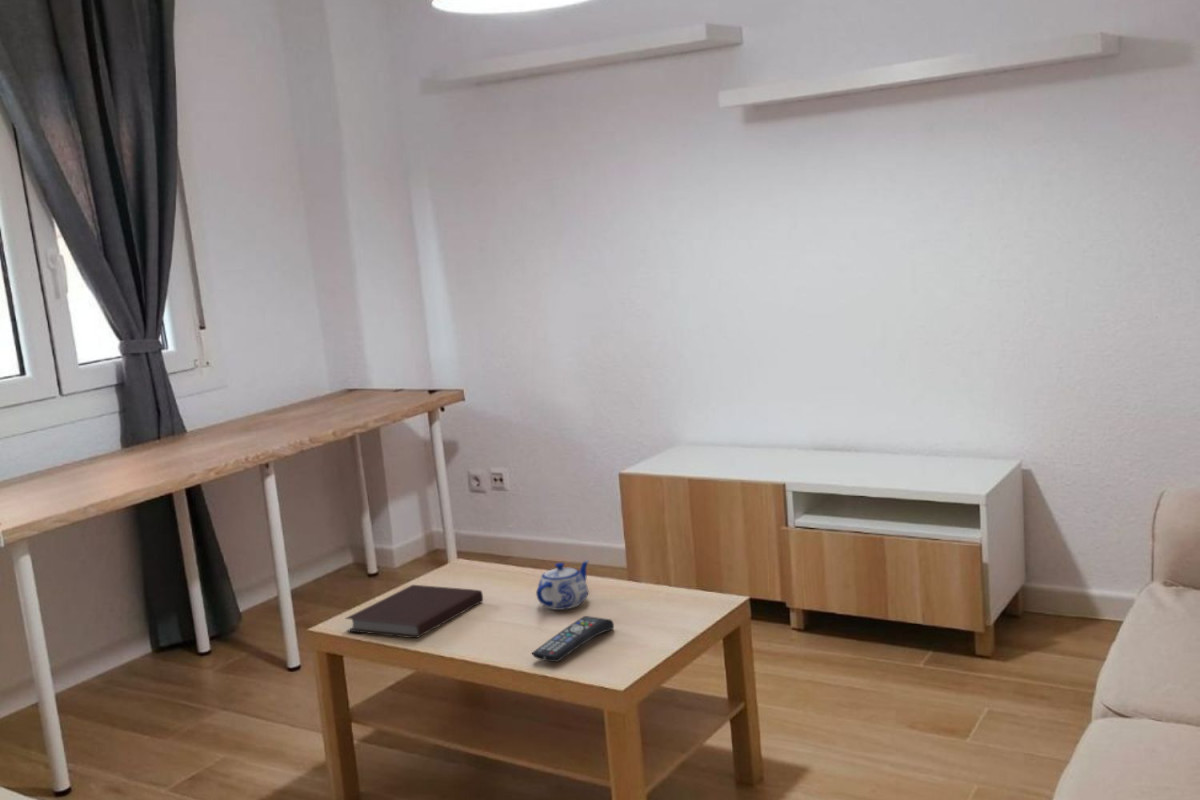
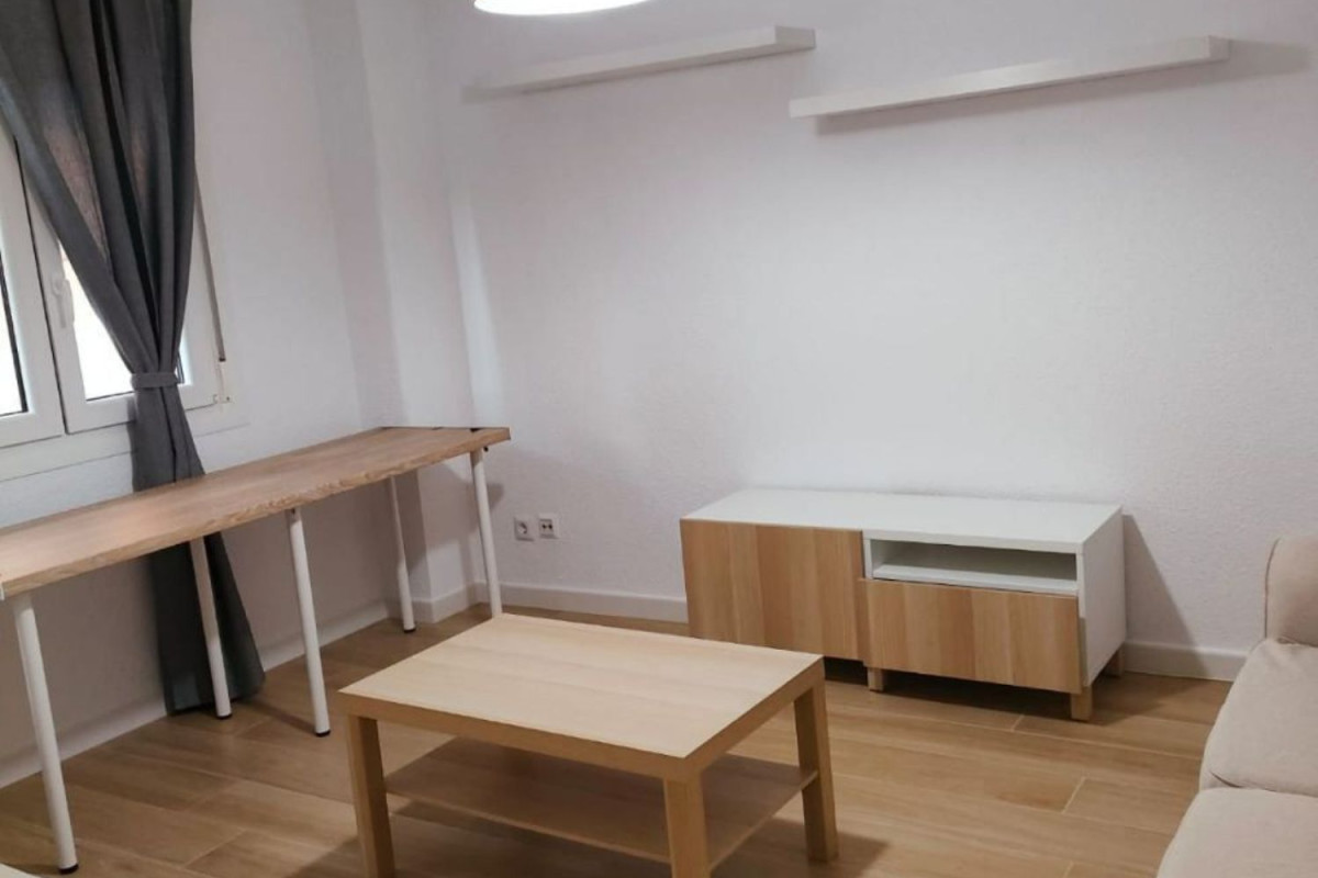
- teapot [535,559,590,611]
- notebook [344,584,484,639]
- remote control [531,615,615,663]
